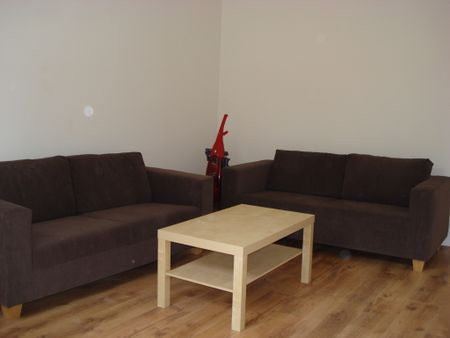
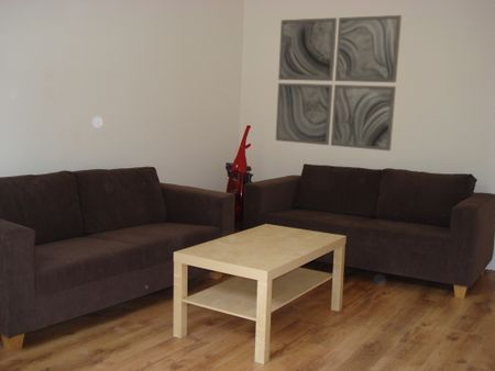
+ wall art [275,14,403,151]
